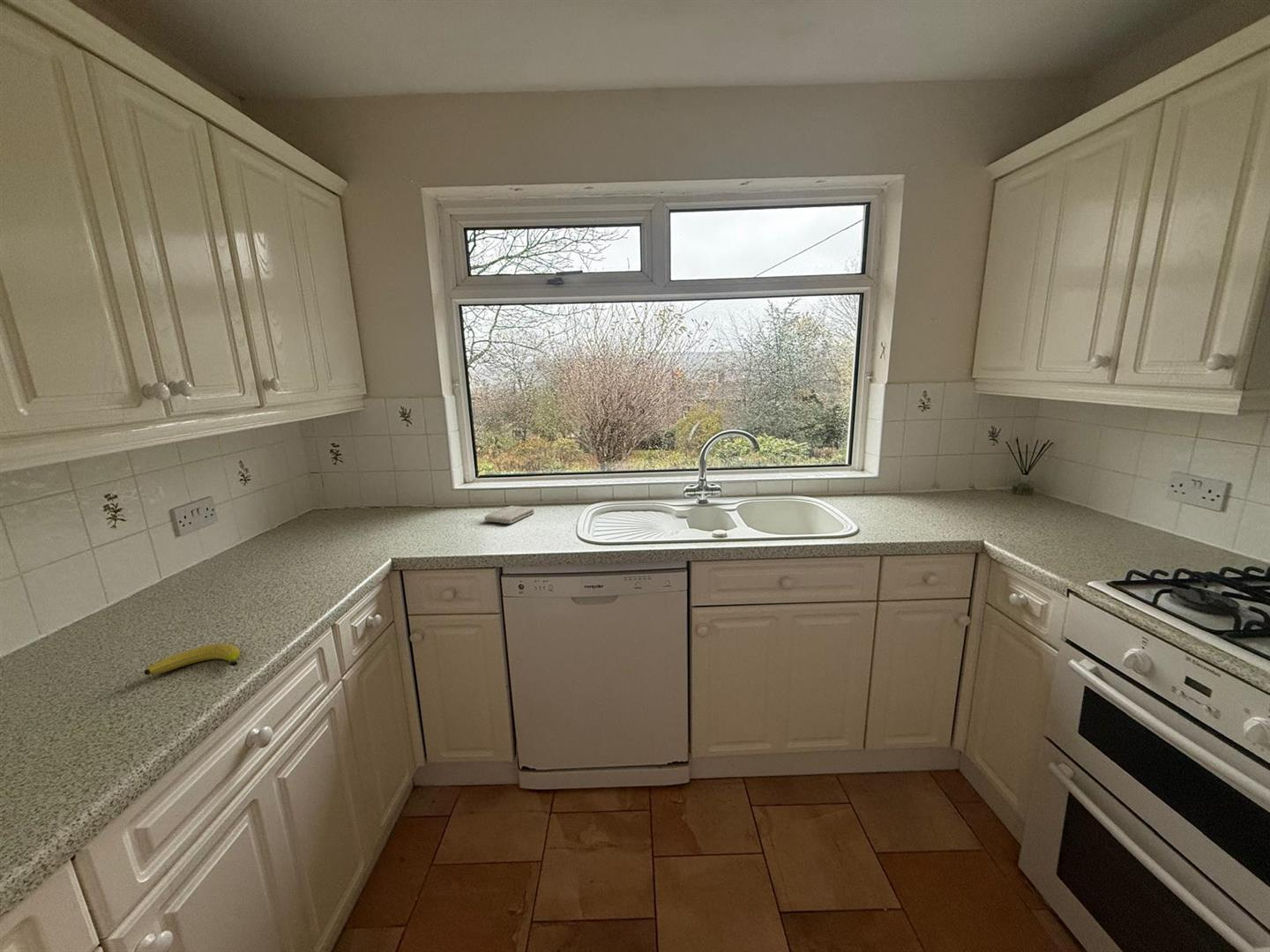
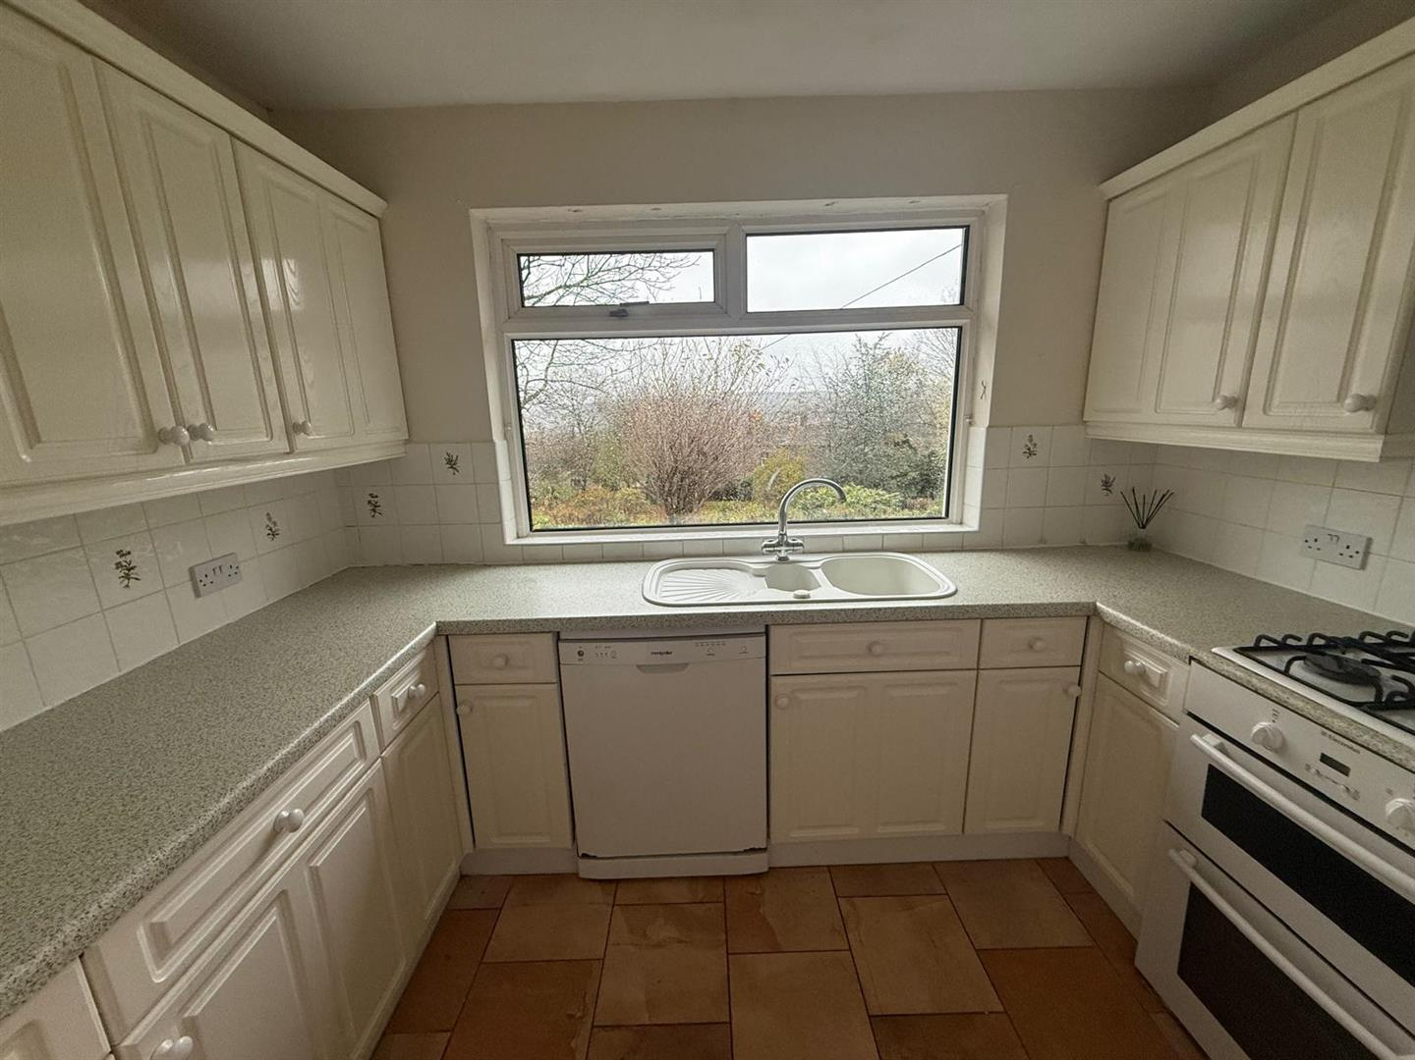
- washcloth [484,505,535,524]
- fruit [144,643,241,676]
